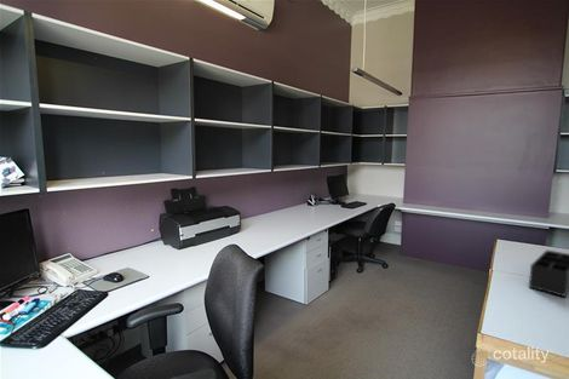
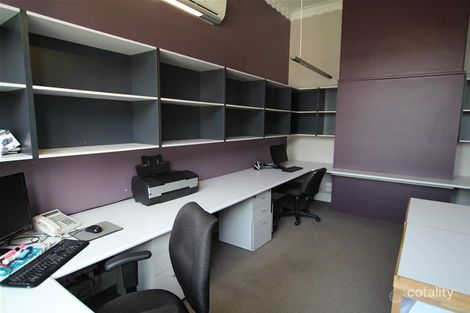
- desk organizer [528,248,569,298]
